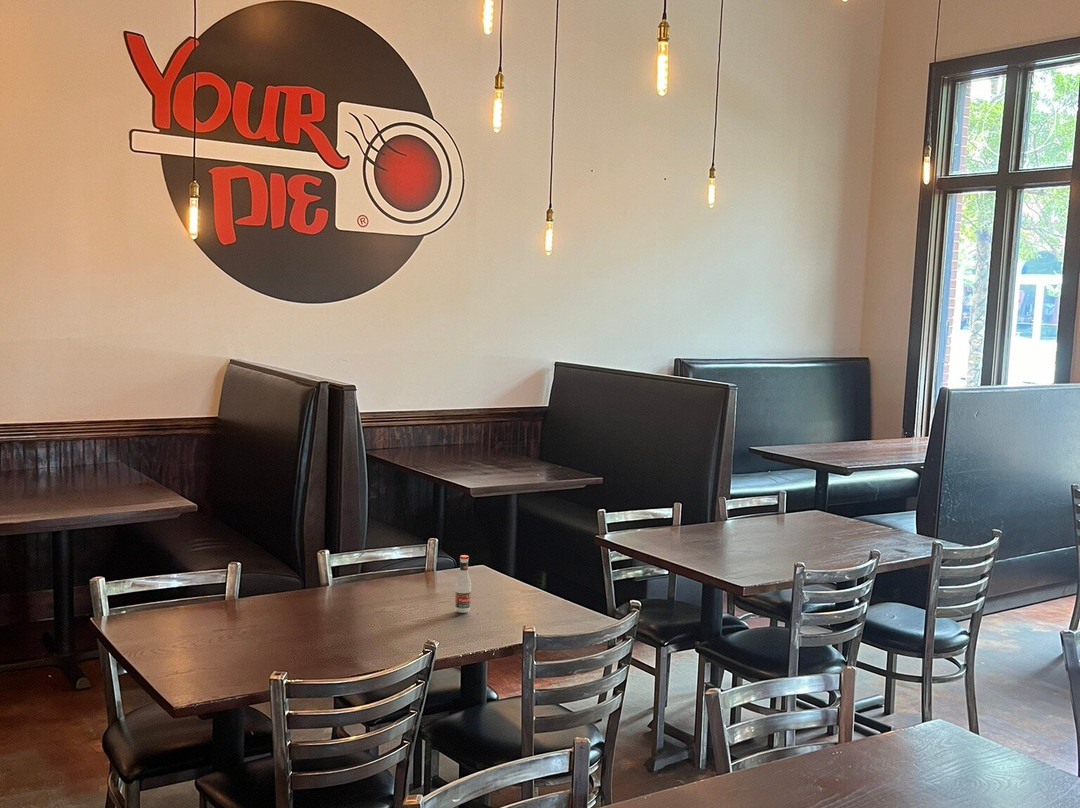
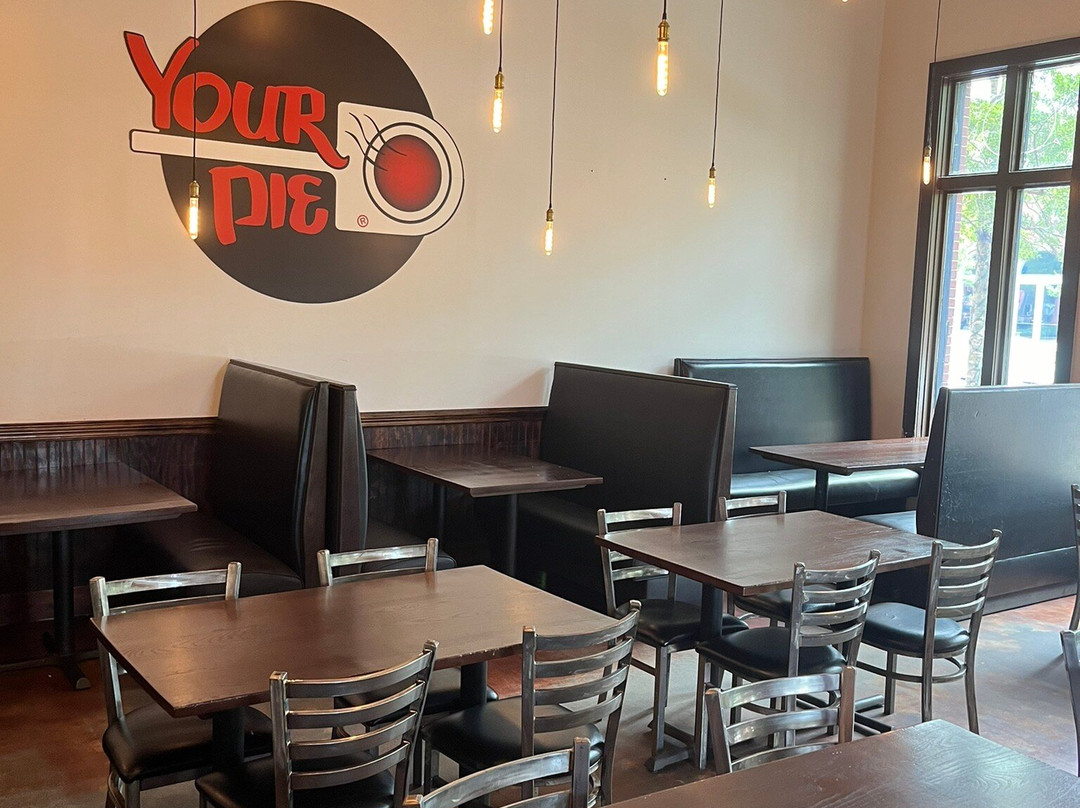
- tabasco sauce [454,554,472,614]
